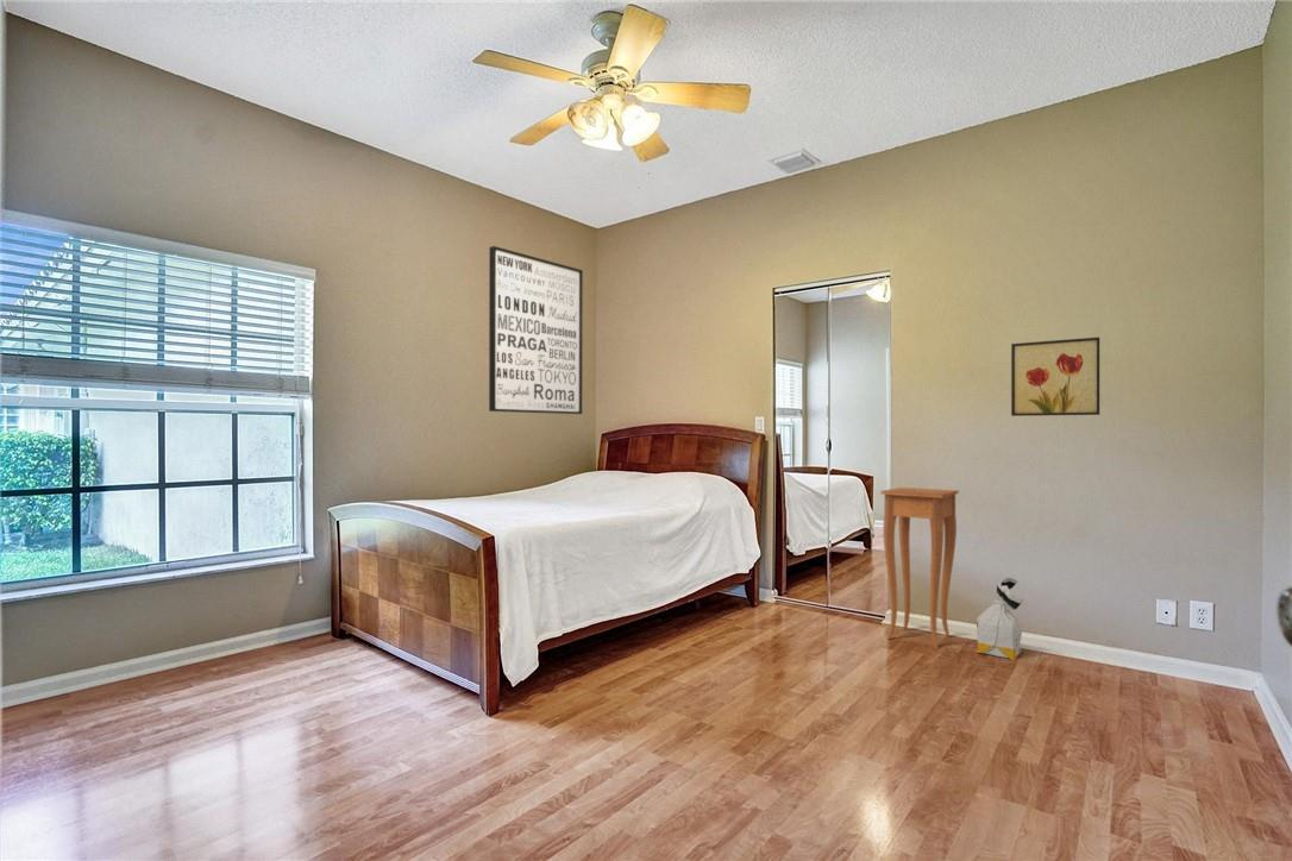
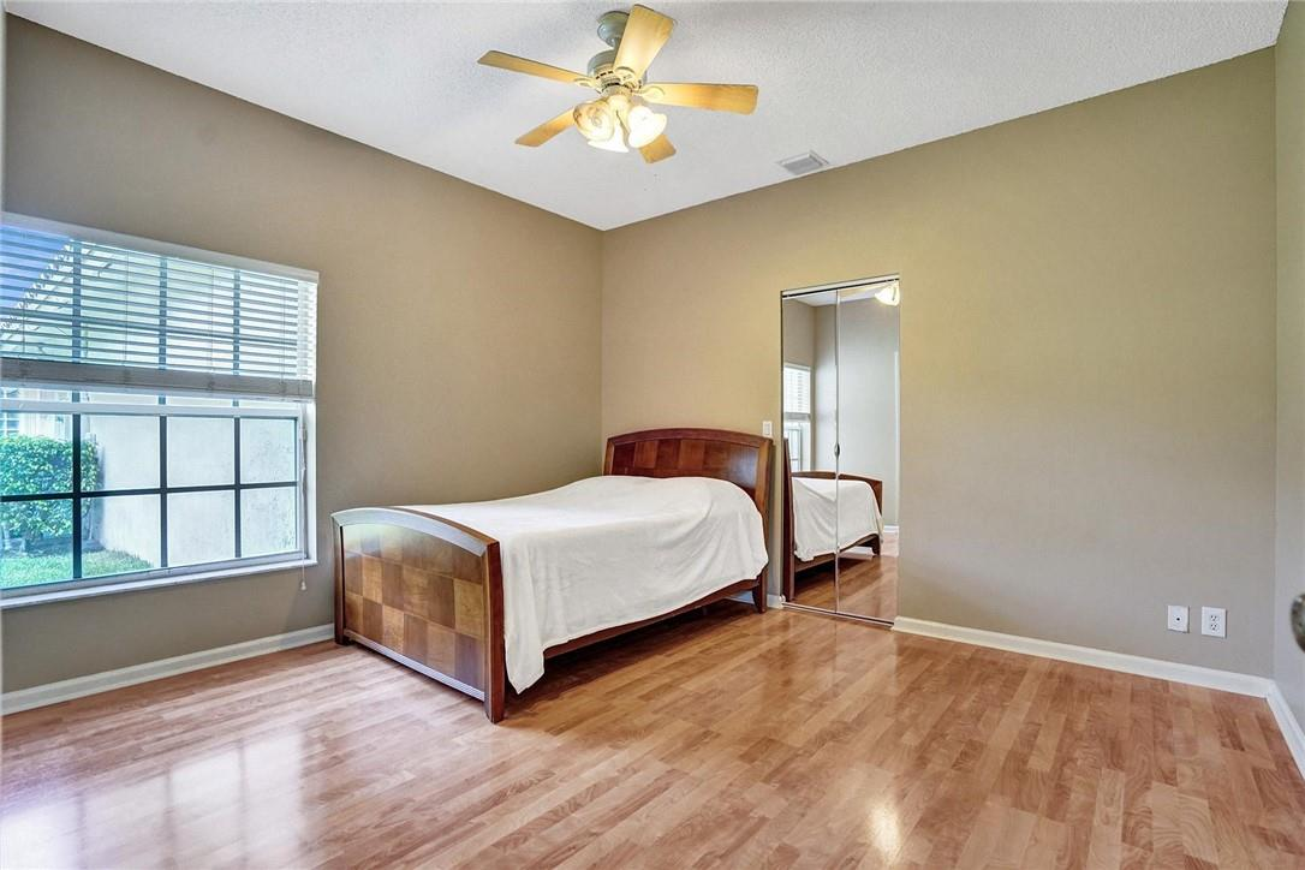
- wall art [488,245,584,415]
- side table [879,486,960,651]
- wall art [1010,337,1100,417]
- bag [976,577,1024,661]
